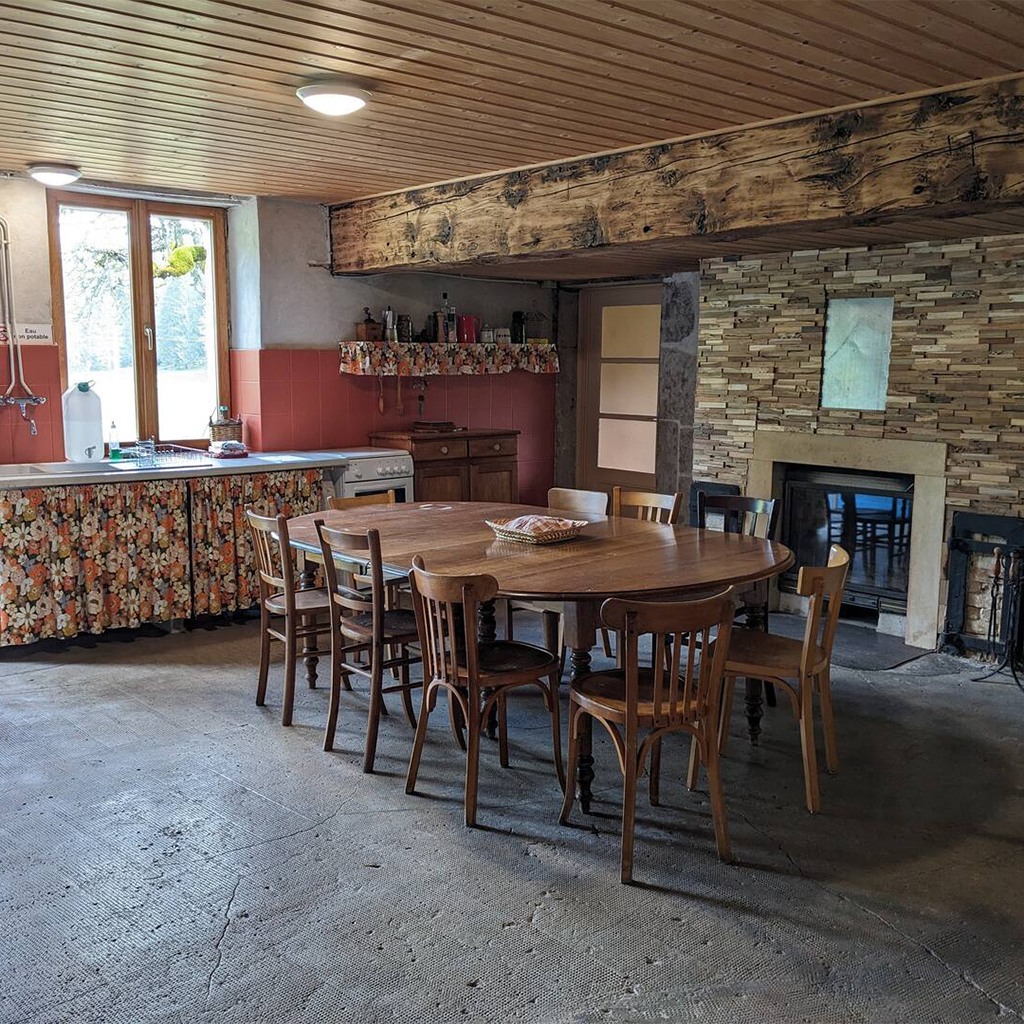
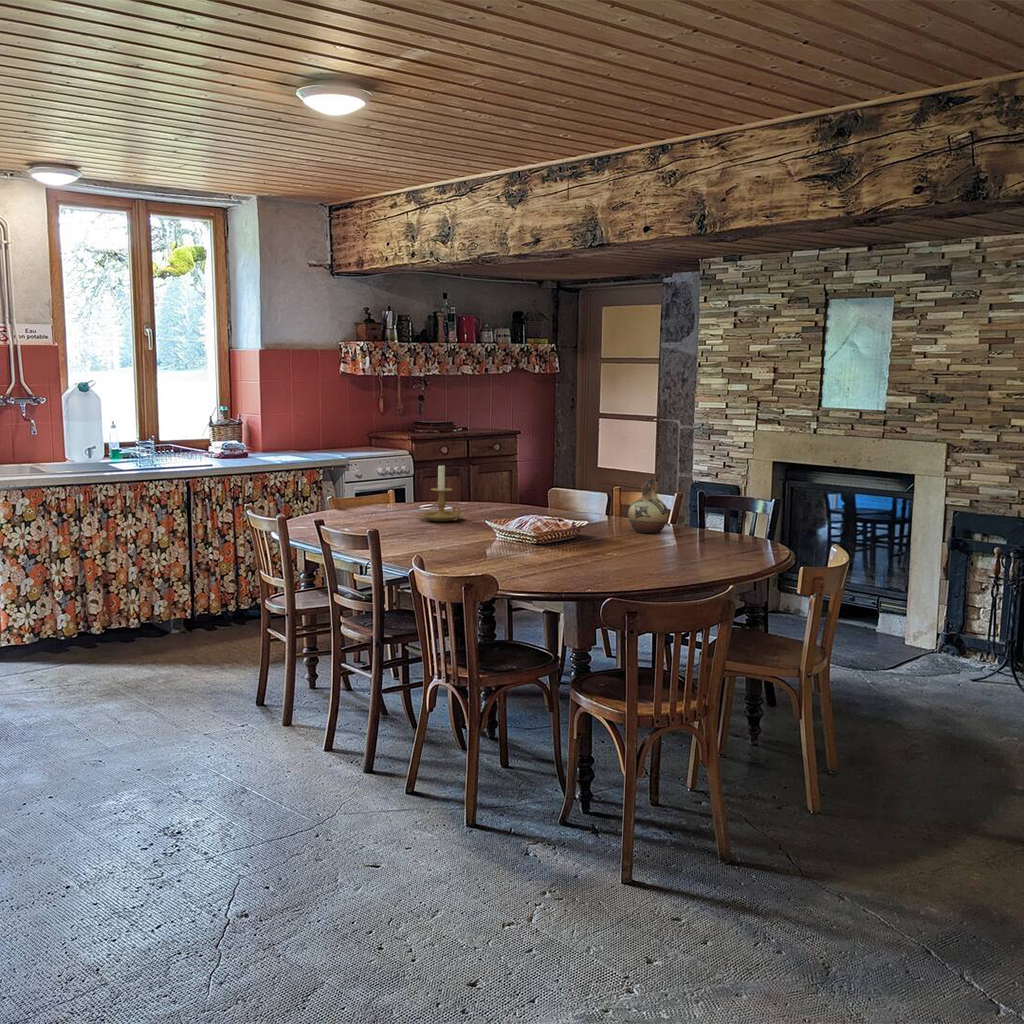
+ candle holder [418,462,465,522]
+ ceramic pitcher [627,478,669,534]
